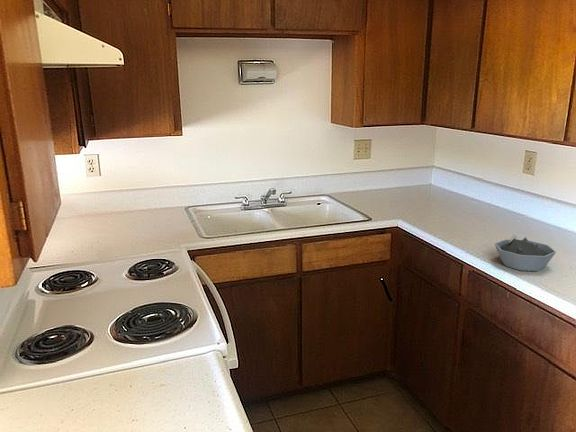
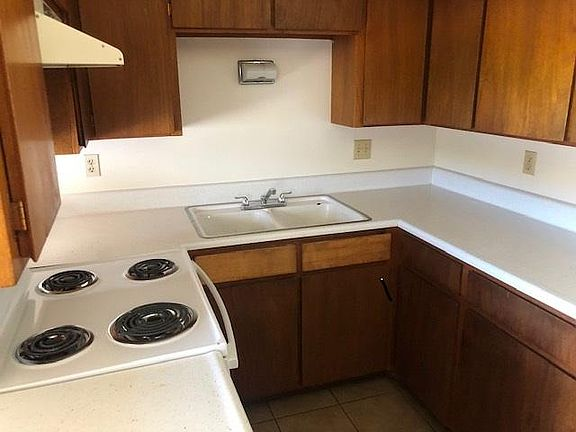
- bowl [494,234,557,272]
